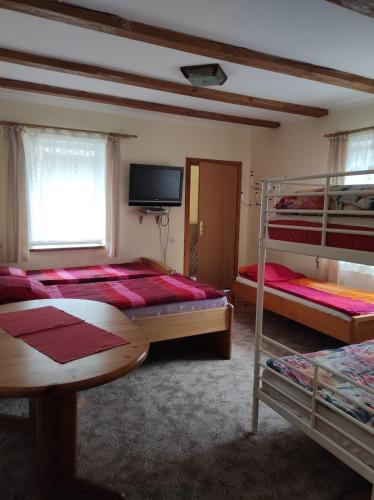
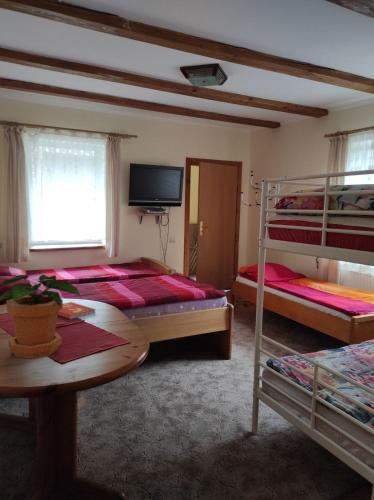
+ potted plant [0,273,83,360]
+ book [58,301,97,320]
